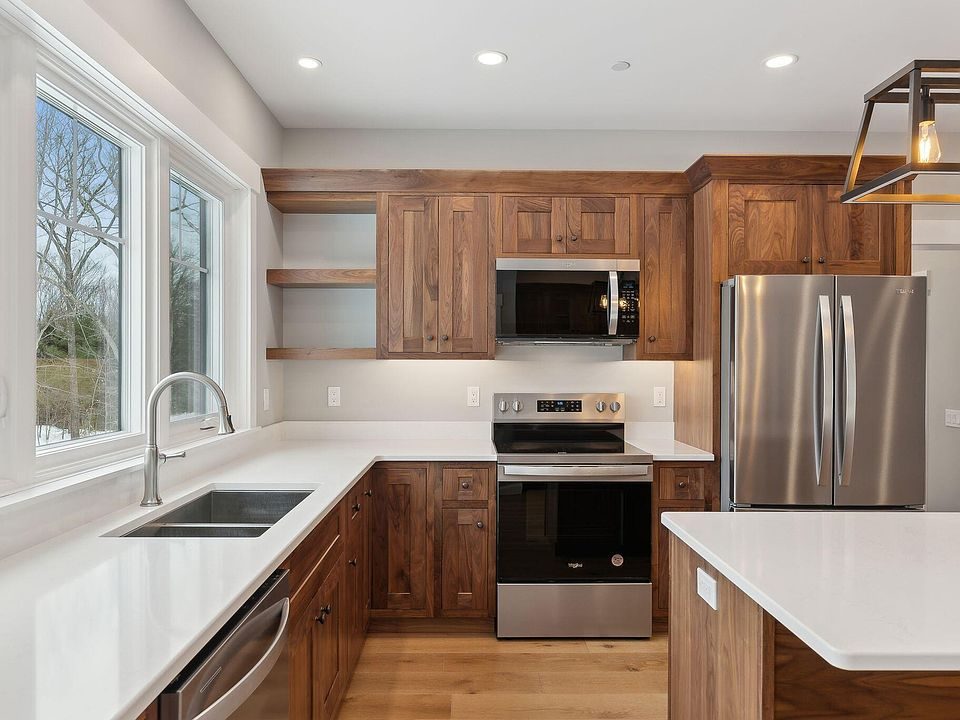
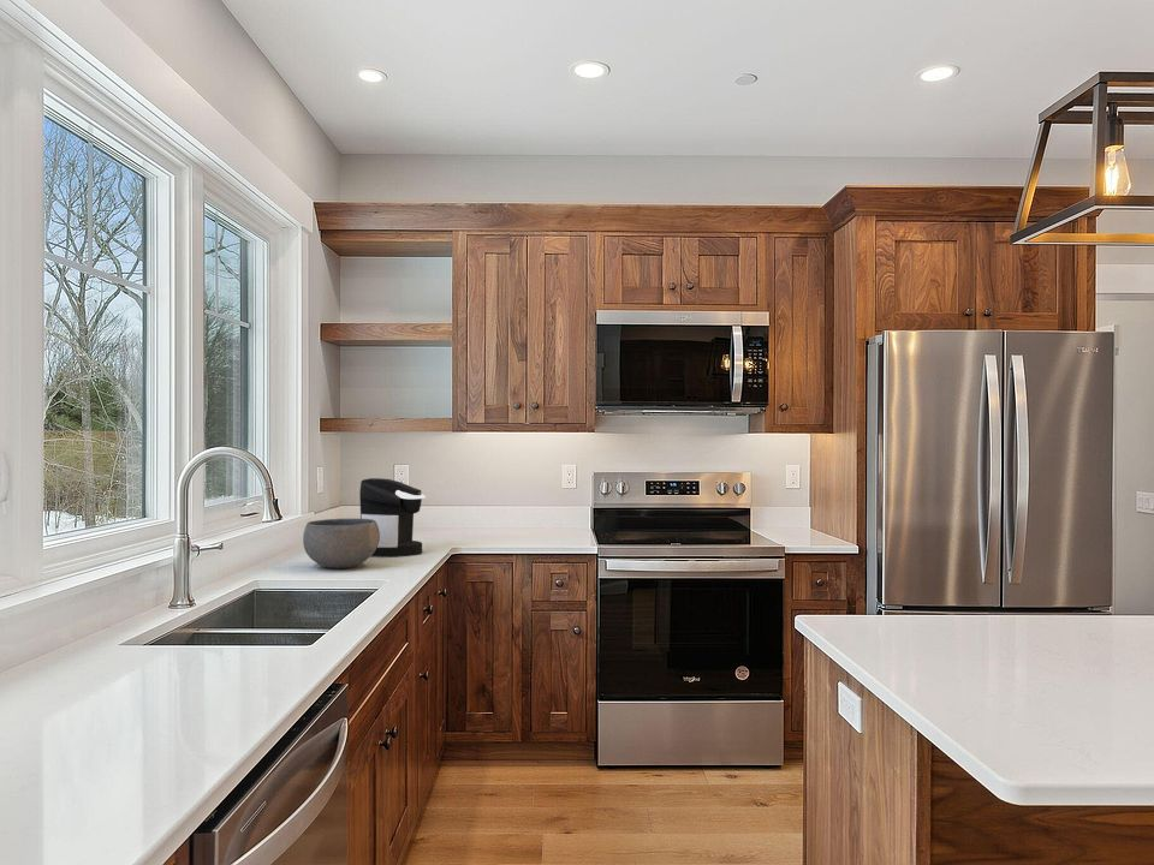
+ bowl [302,518,380,569]
+ coffee maker [358,477,427,559]
